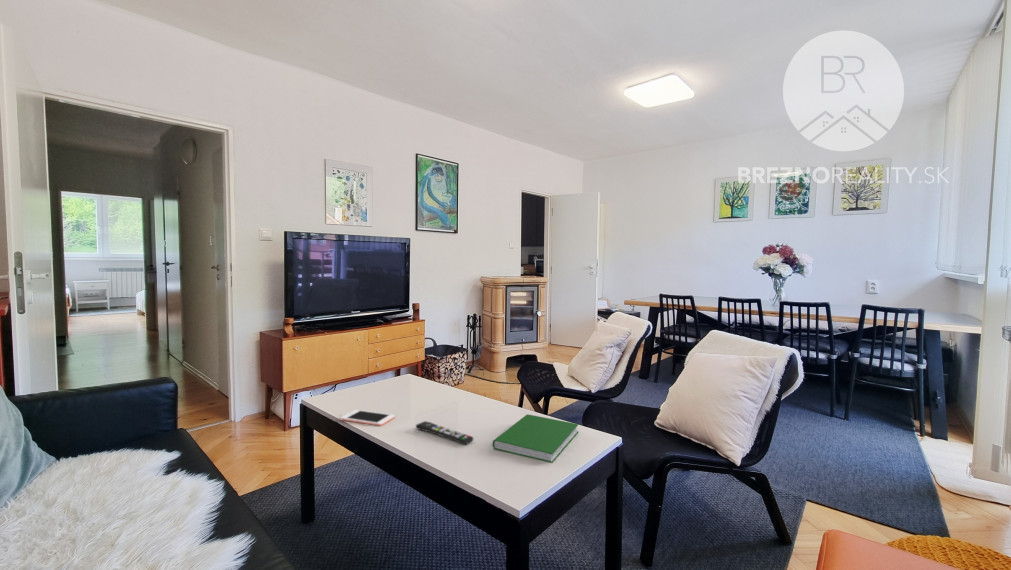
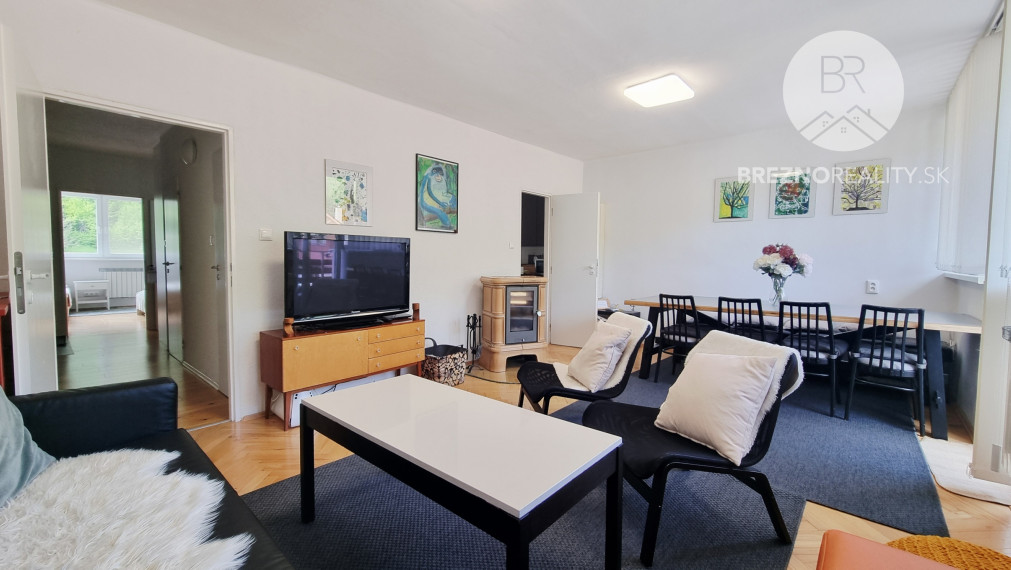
- cell phone [339,409,395,427]
- remote control [415,420,474,445]
- hardcover book [492,413,579,464]
